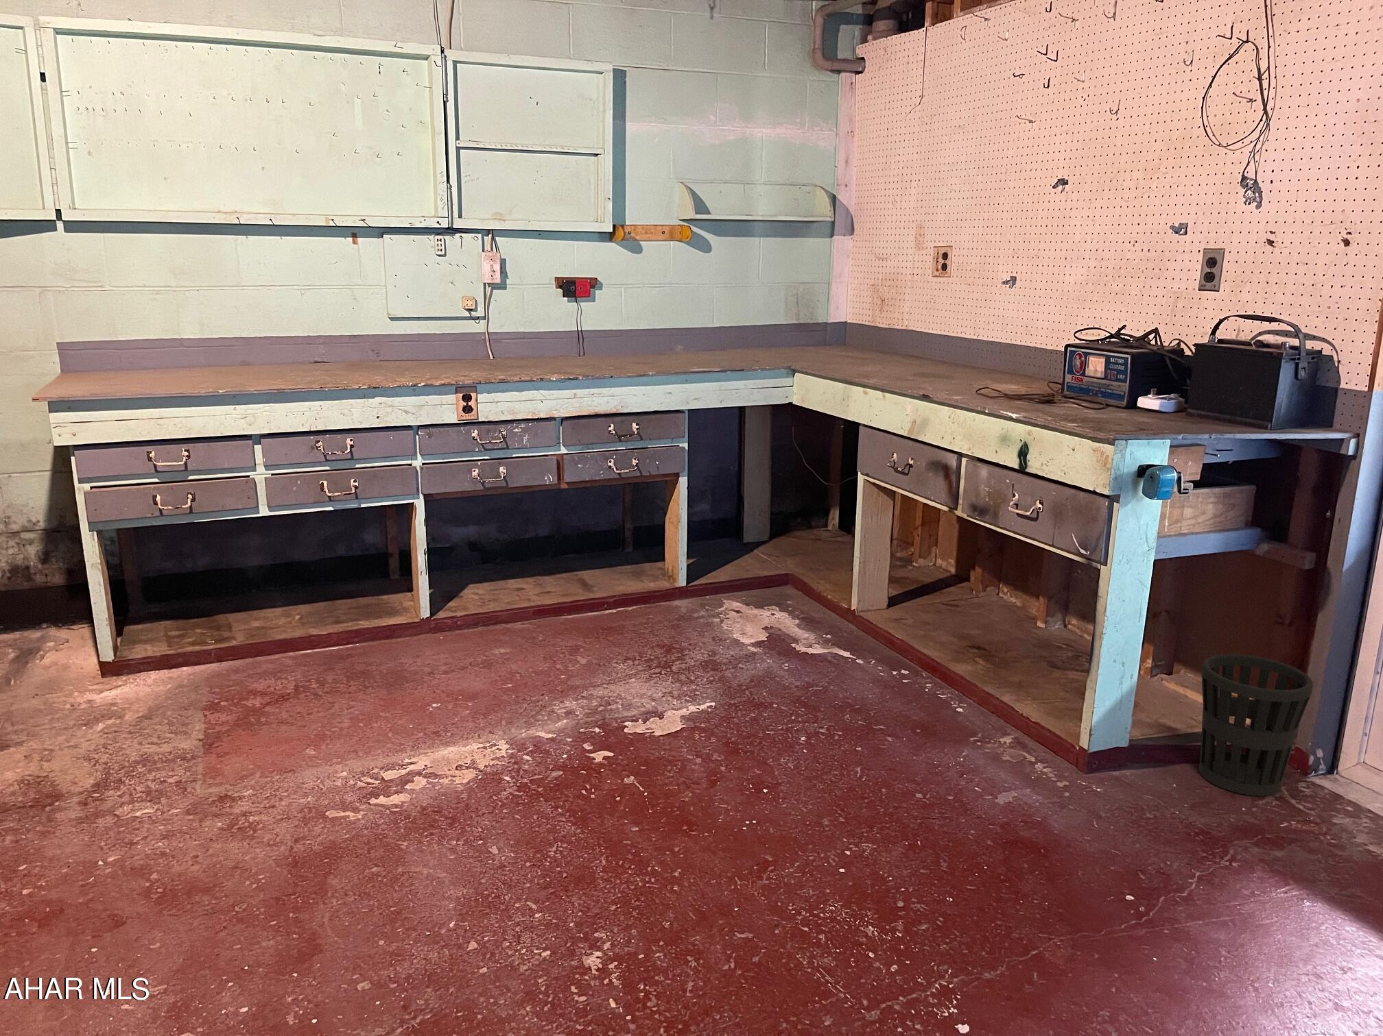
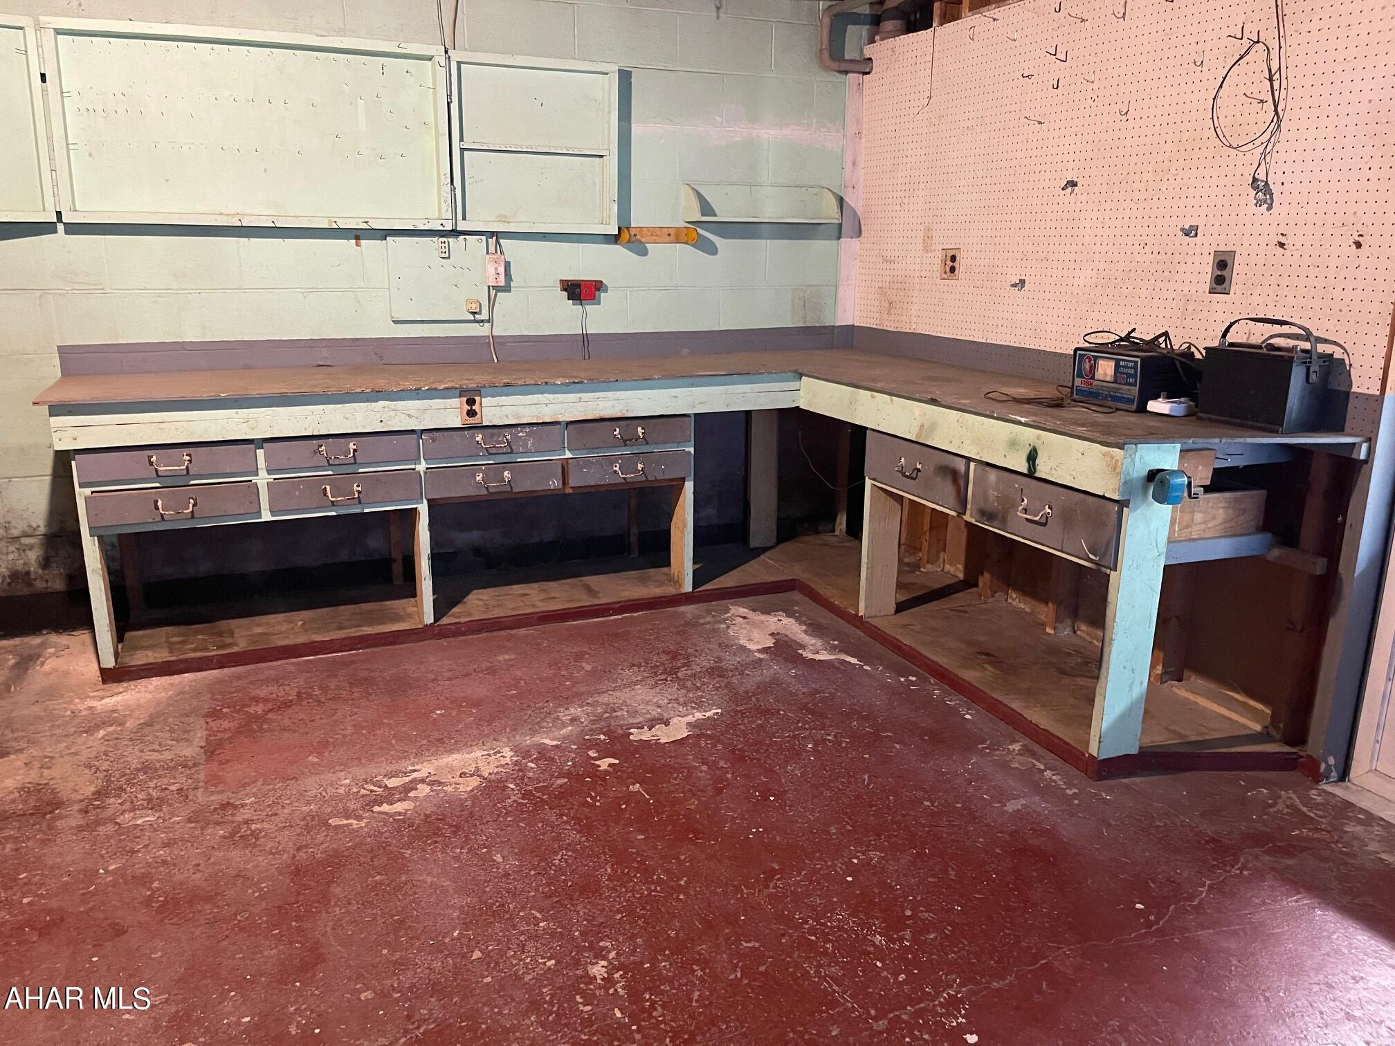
- wastebasket [1198,654,1313,797]
